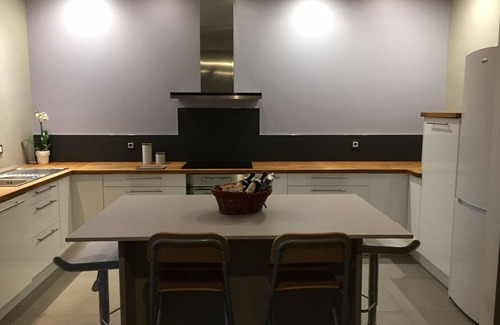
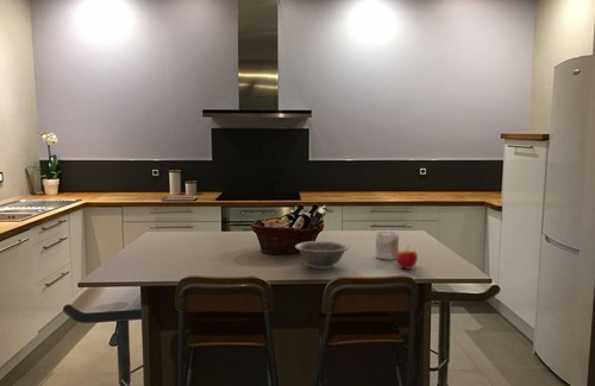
+ decorative bowl [294,240,350,270]
+ apple [395,243,419,270]
+ mug [375,229,400,260]
